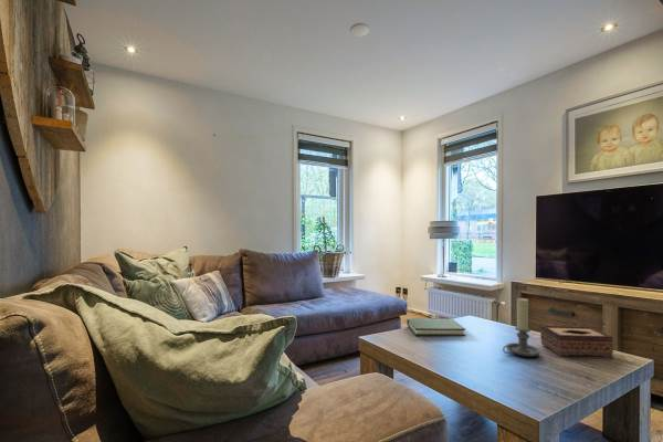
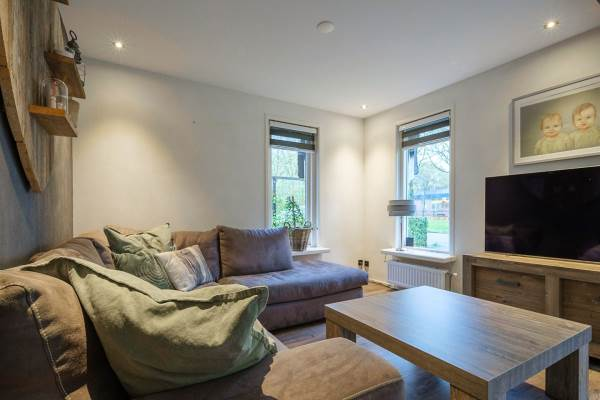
- candle holder [502,297,541,358]
- tissue box [539,325,614,358]
- hardback book [406,317,466,337]
